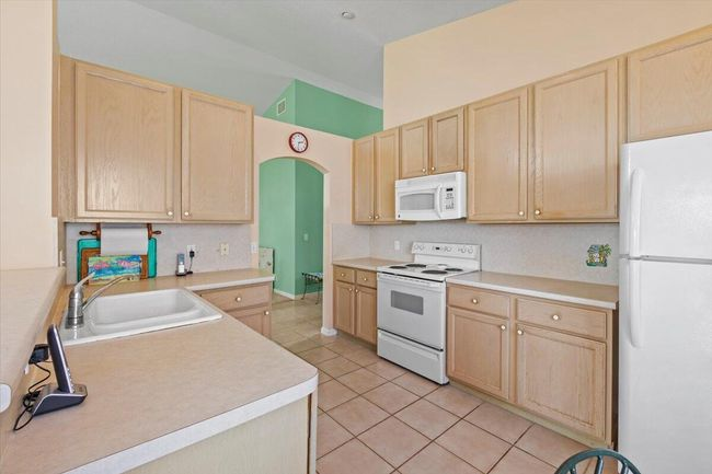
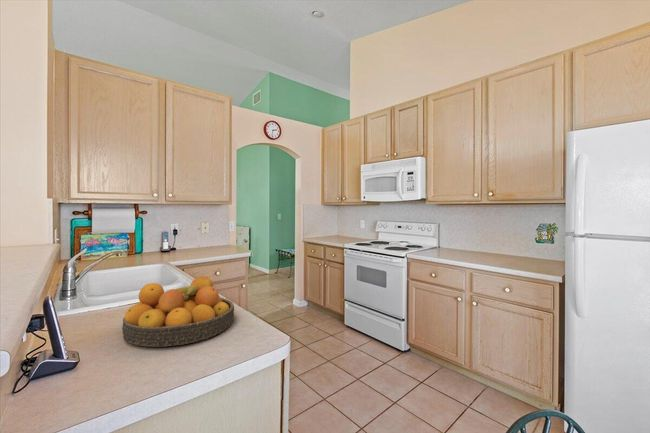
+ fruit bowl [121,275,235,348]
